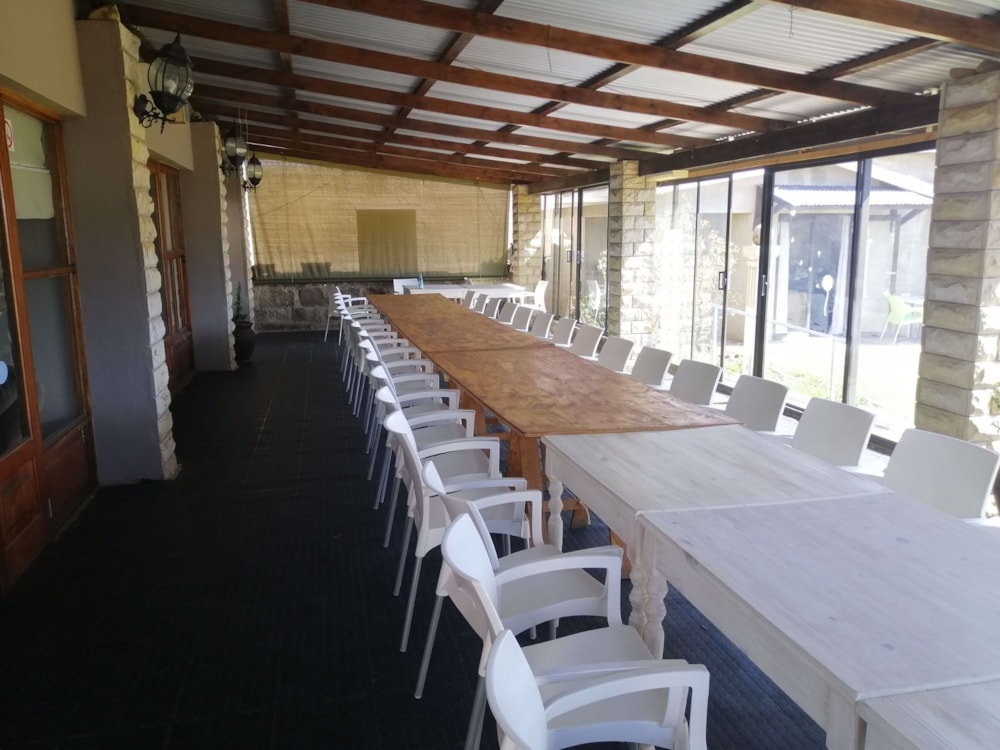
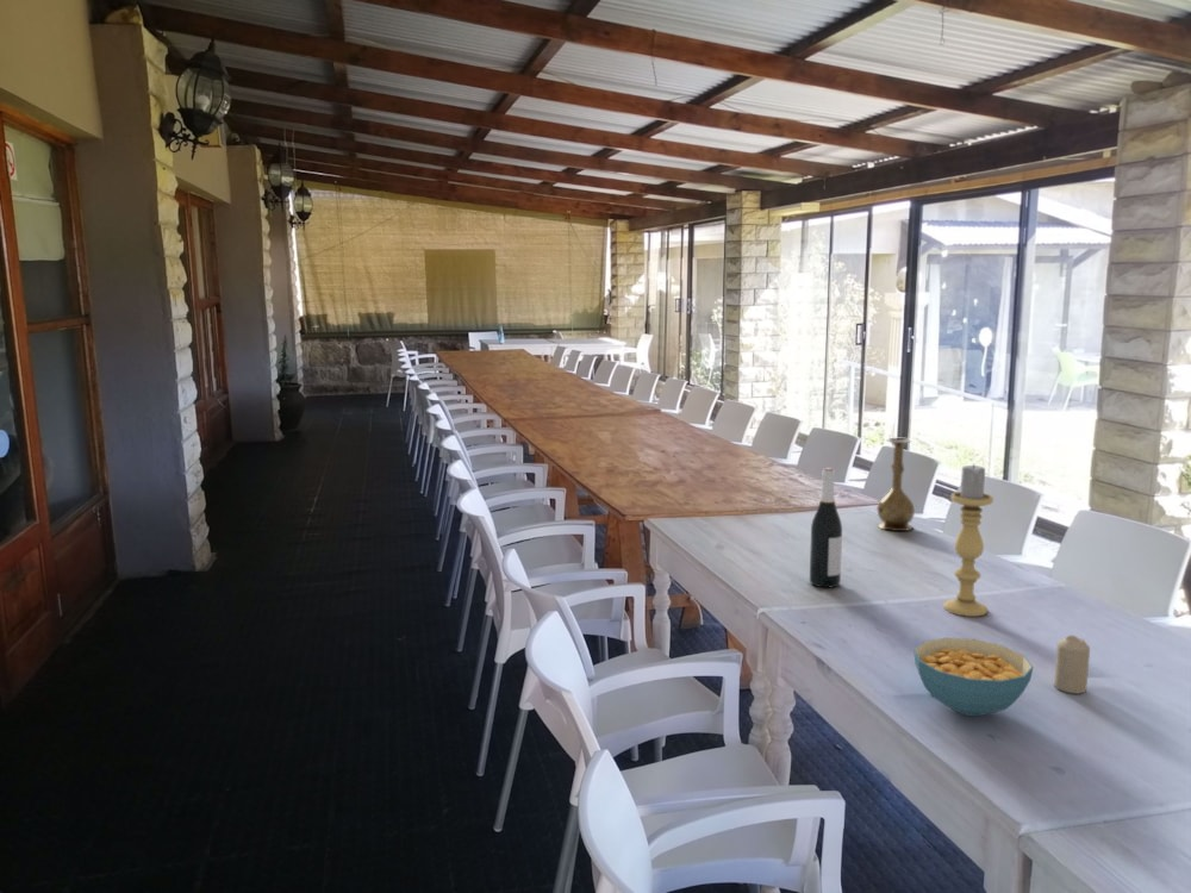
+ vase [875,437,916,532]
+ wine bottle [809,467,843,588]
+ cereal bowl [912,637,1035,717]
+ candle holder [942,462,994,618]
+ candle [1053,635,1091,694]
